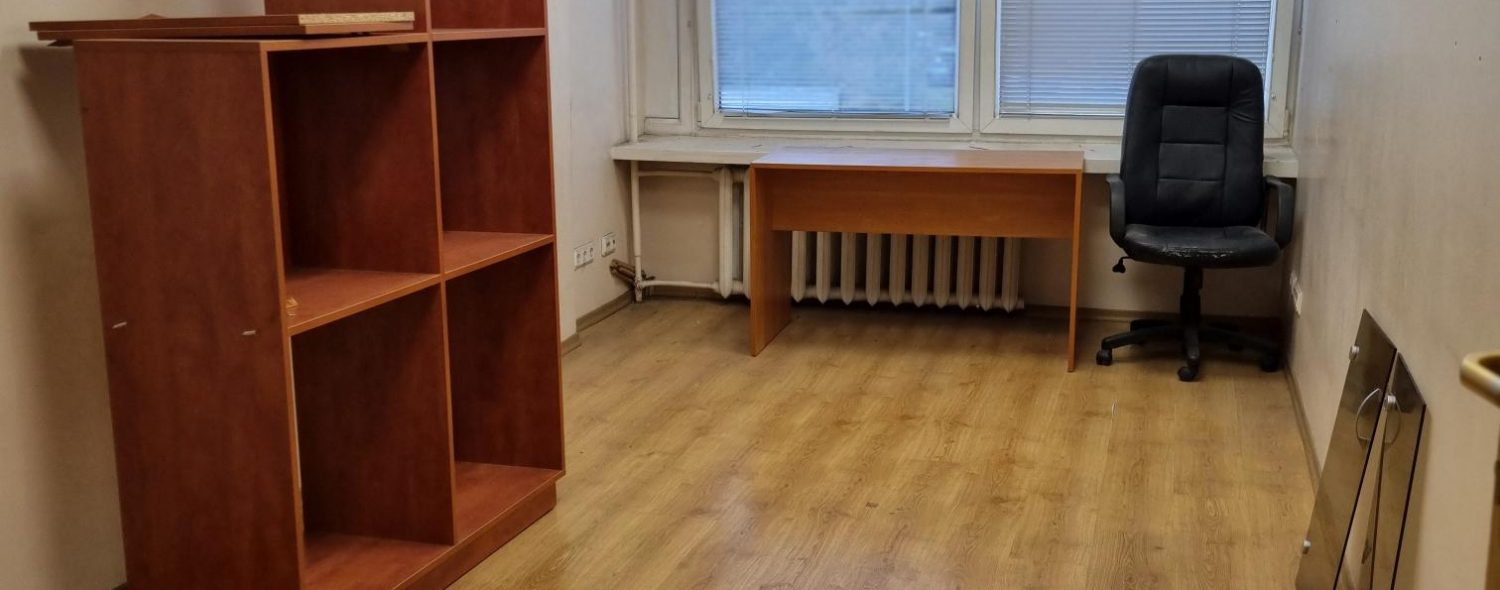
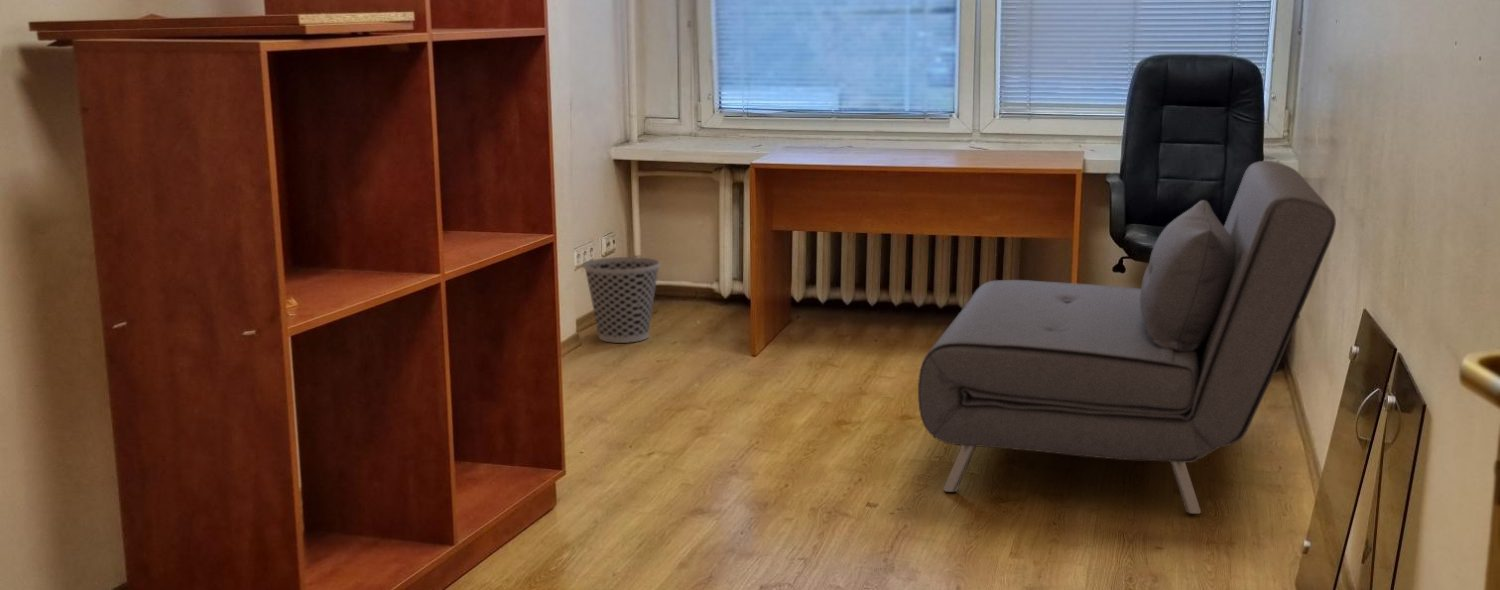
+ wastebasket [582,256,661,344]
+ sofa [917,160,1337,515]
